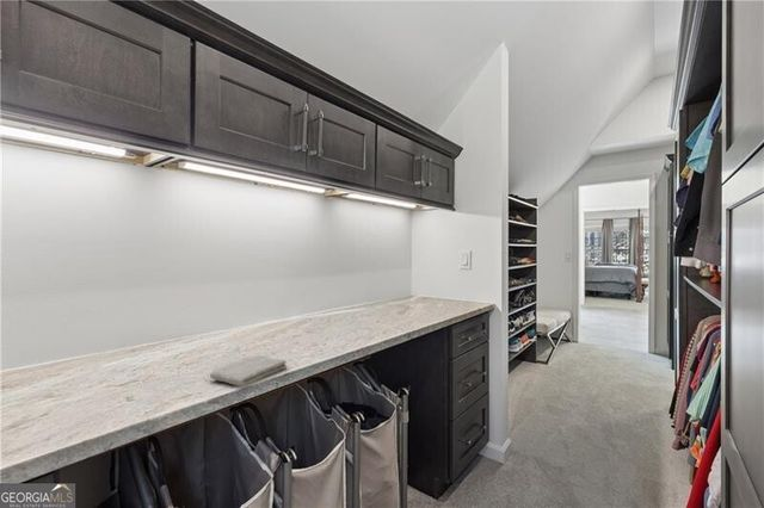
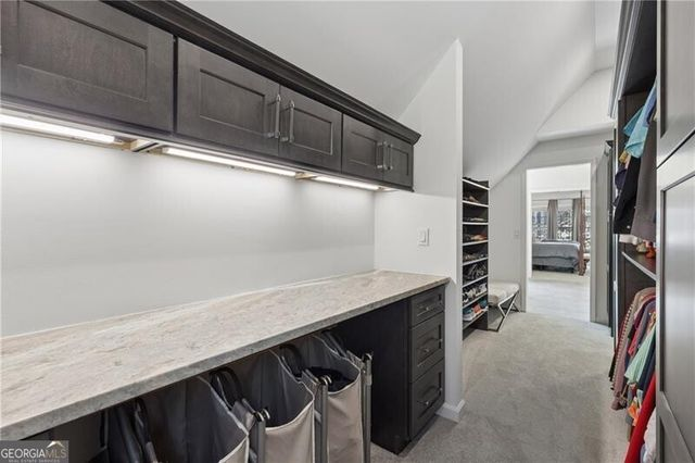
- washcloth [209,354,288,388]
